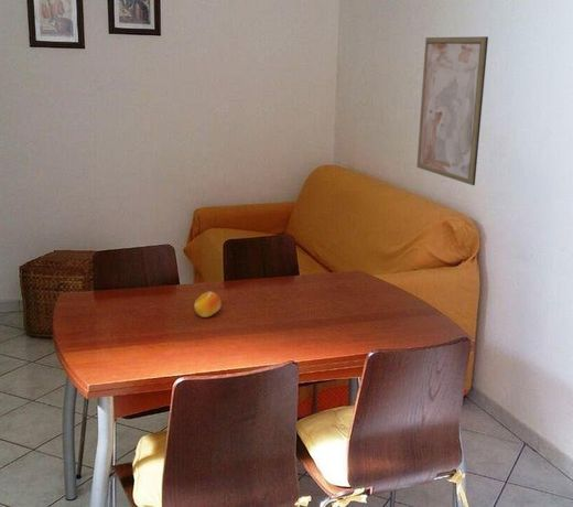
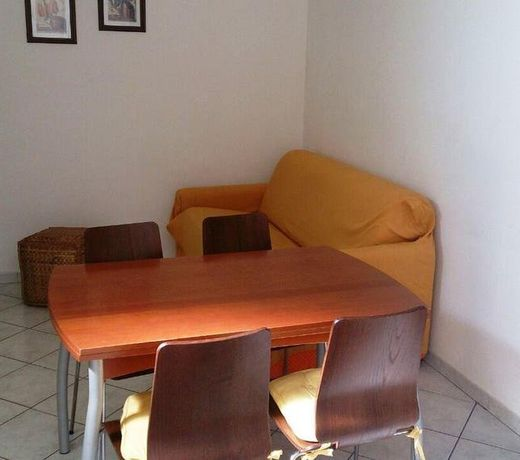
- wall art [415,35,489,186]
- fruit [193,291,223,319]
